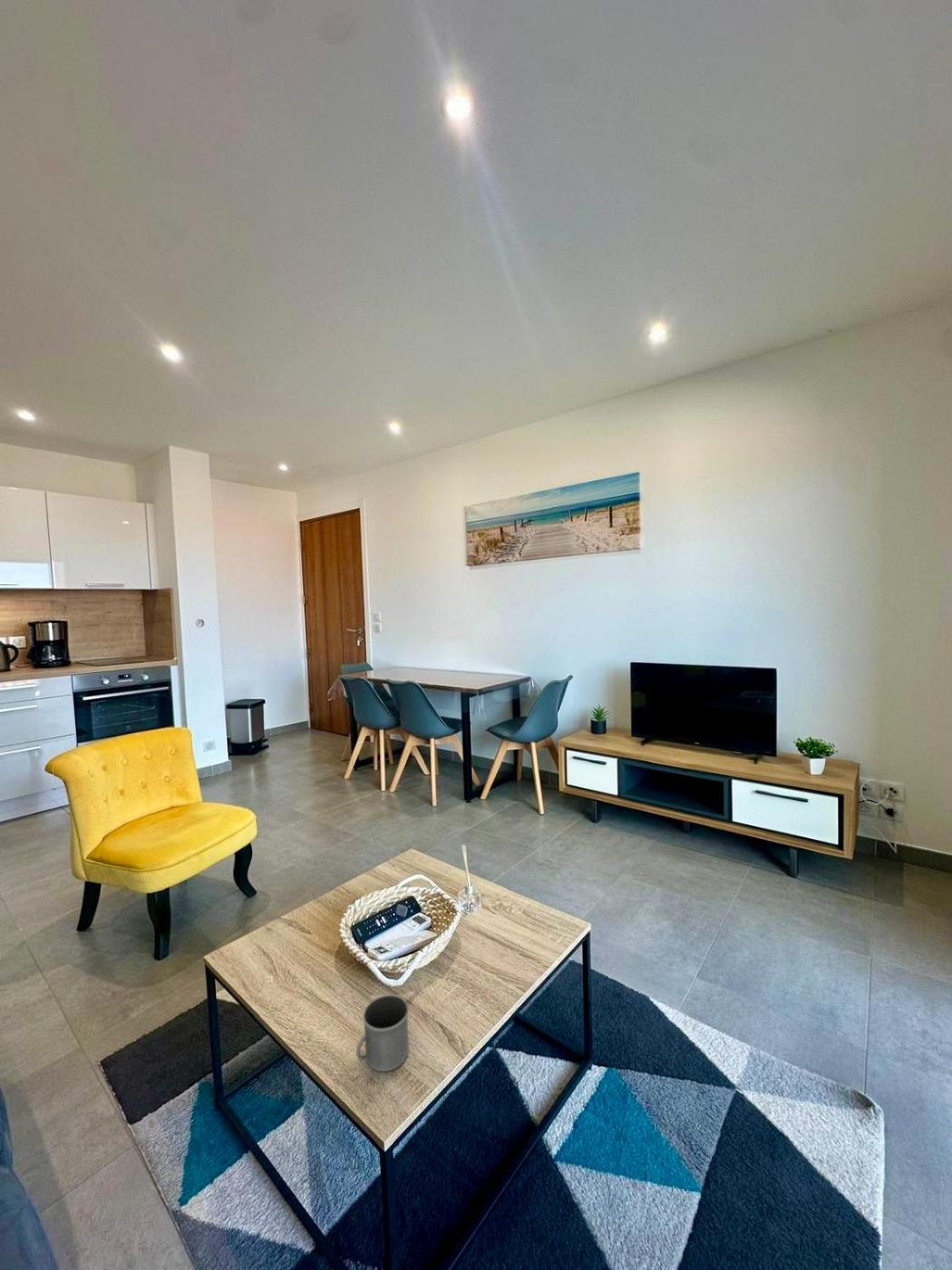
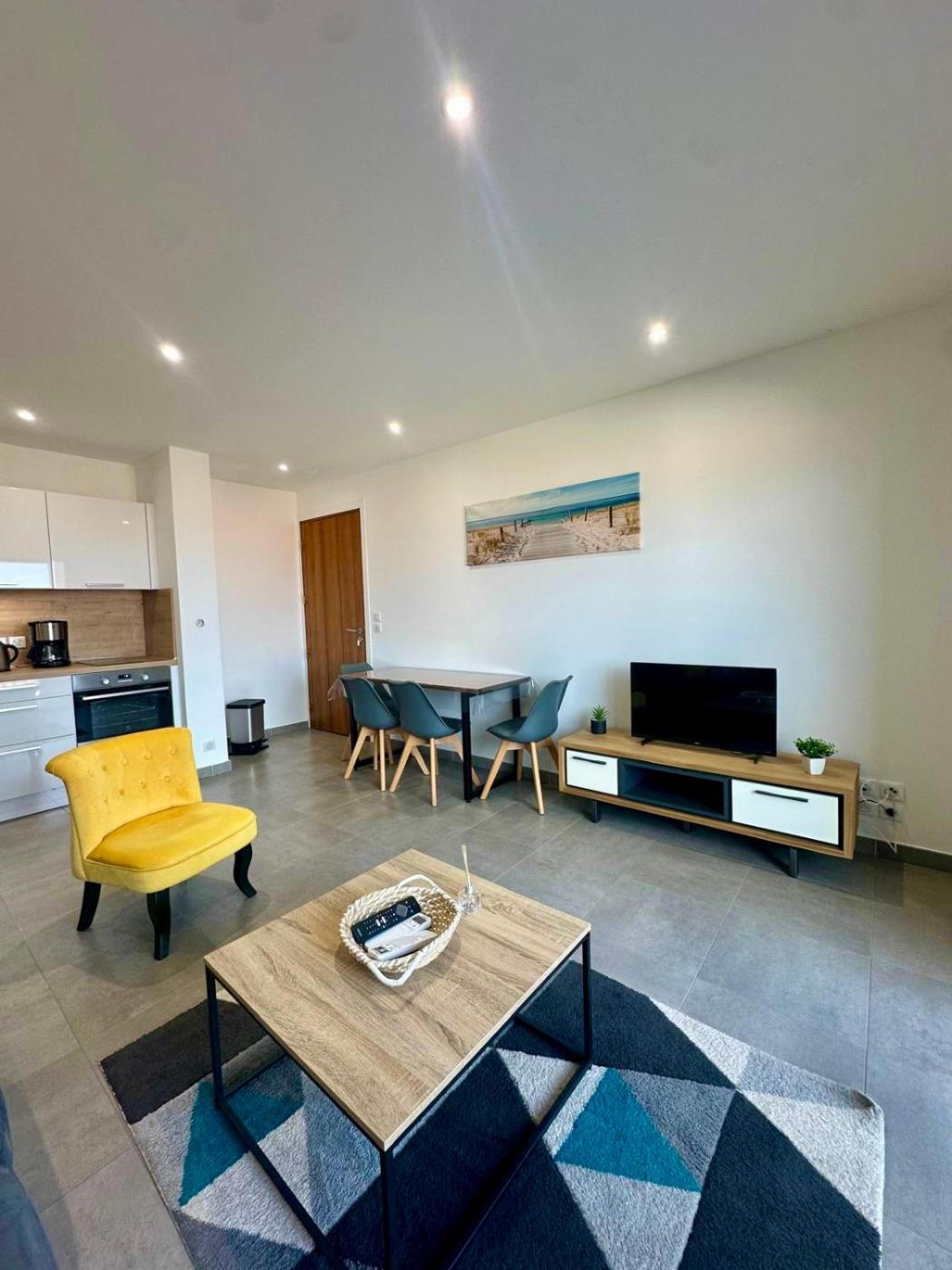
- mug [355,994,410,1072]
